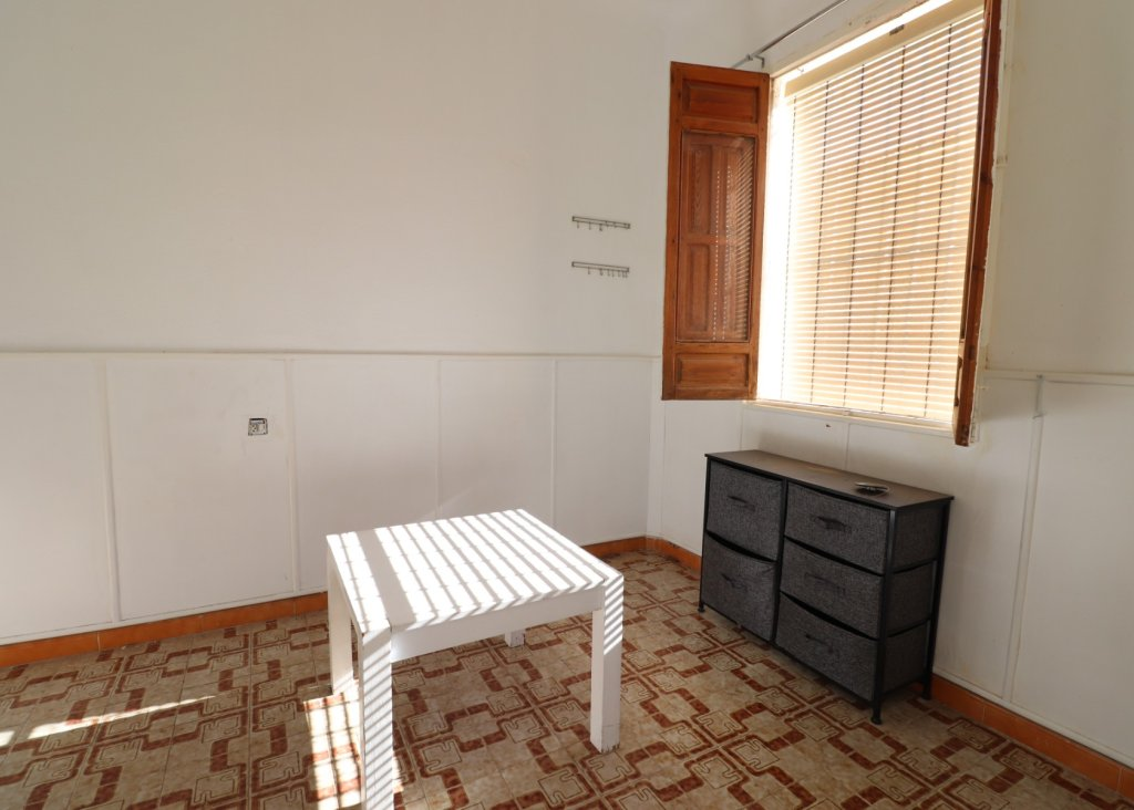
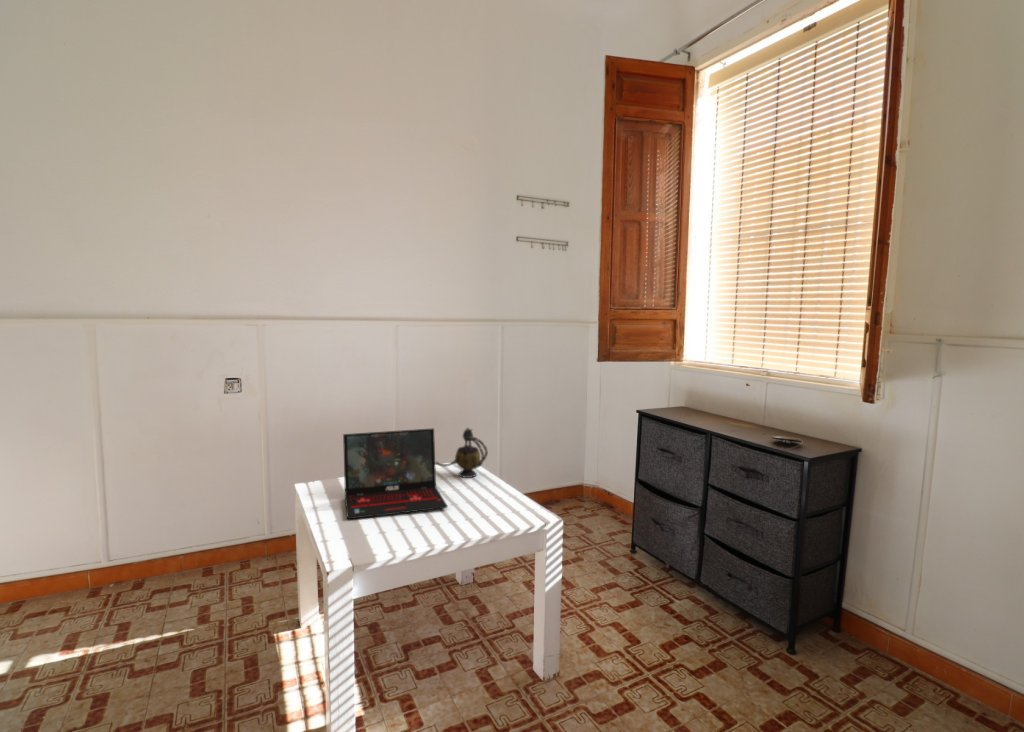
+ laptop [342,427,449,520]
+ teapot [435,427,489,479]
